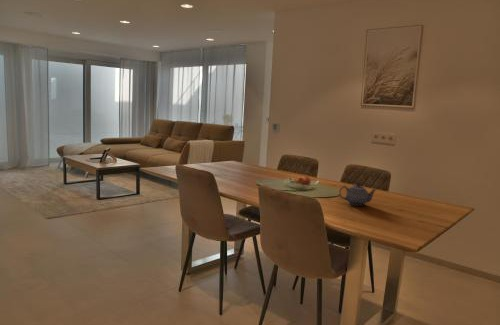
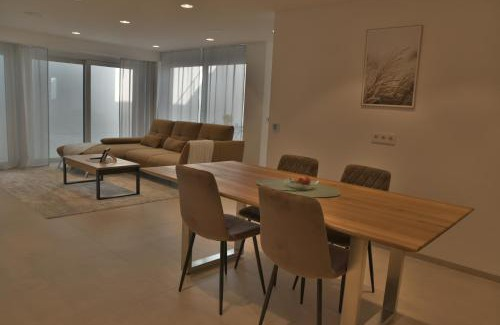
- teapot [338,182,378,207]
